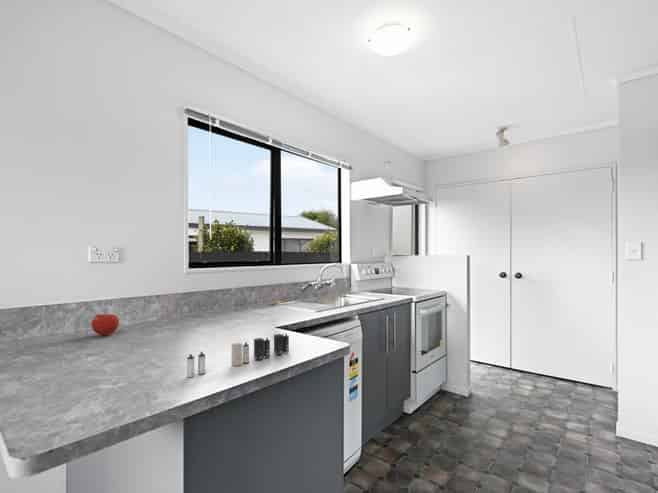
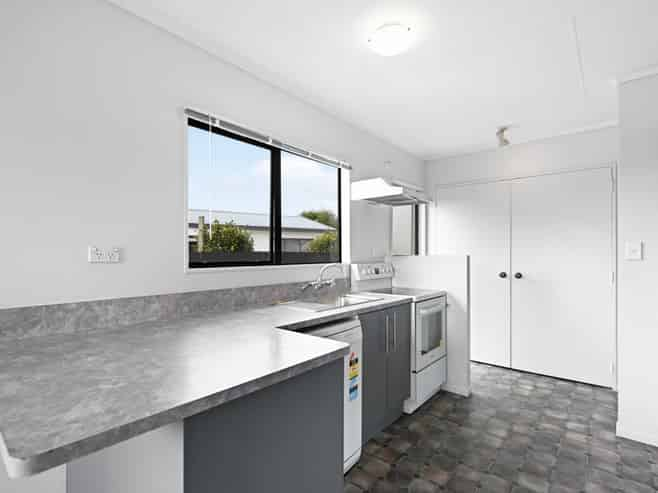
- fruit [90,309,120,336]
- bottle [186,333,290,379]
